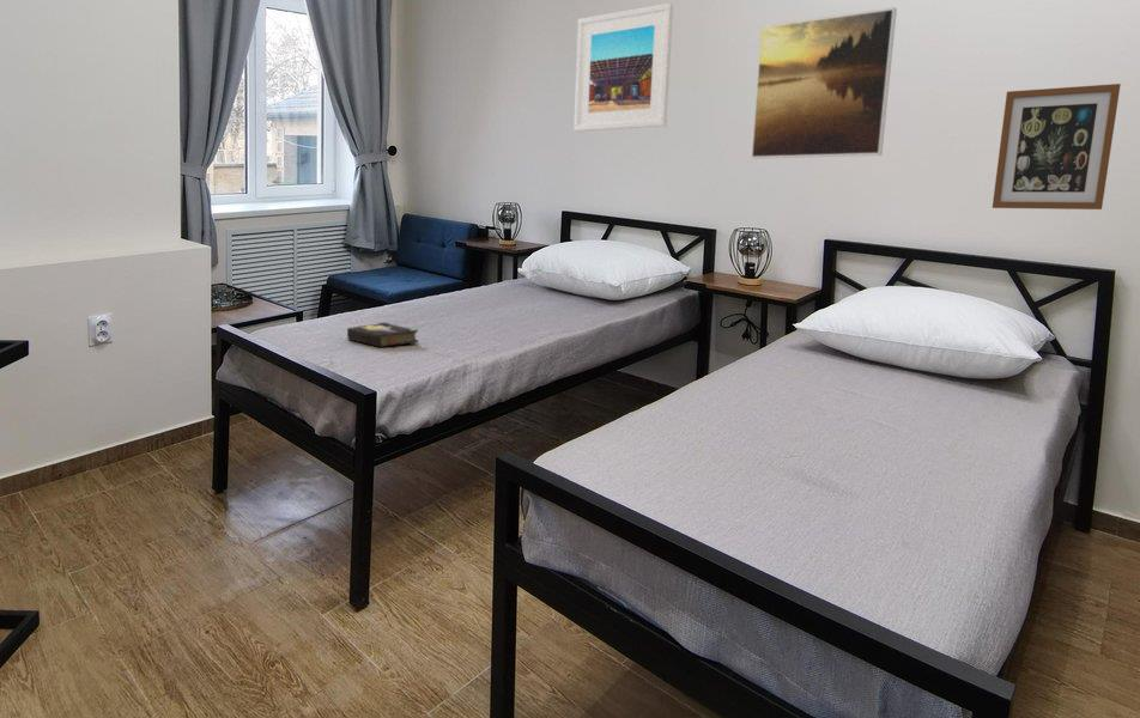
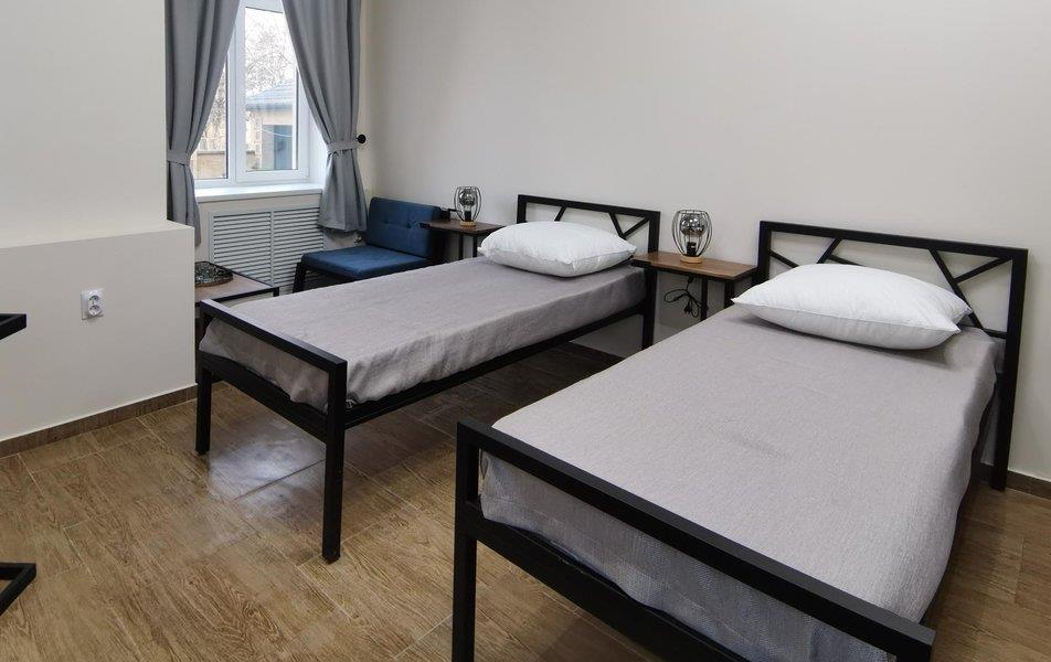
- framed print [751,6,898,160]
- wall art [992,83,1122,211]
- hardback book [346,321,419,348]
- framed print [572,2,674,133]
